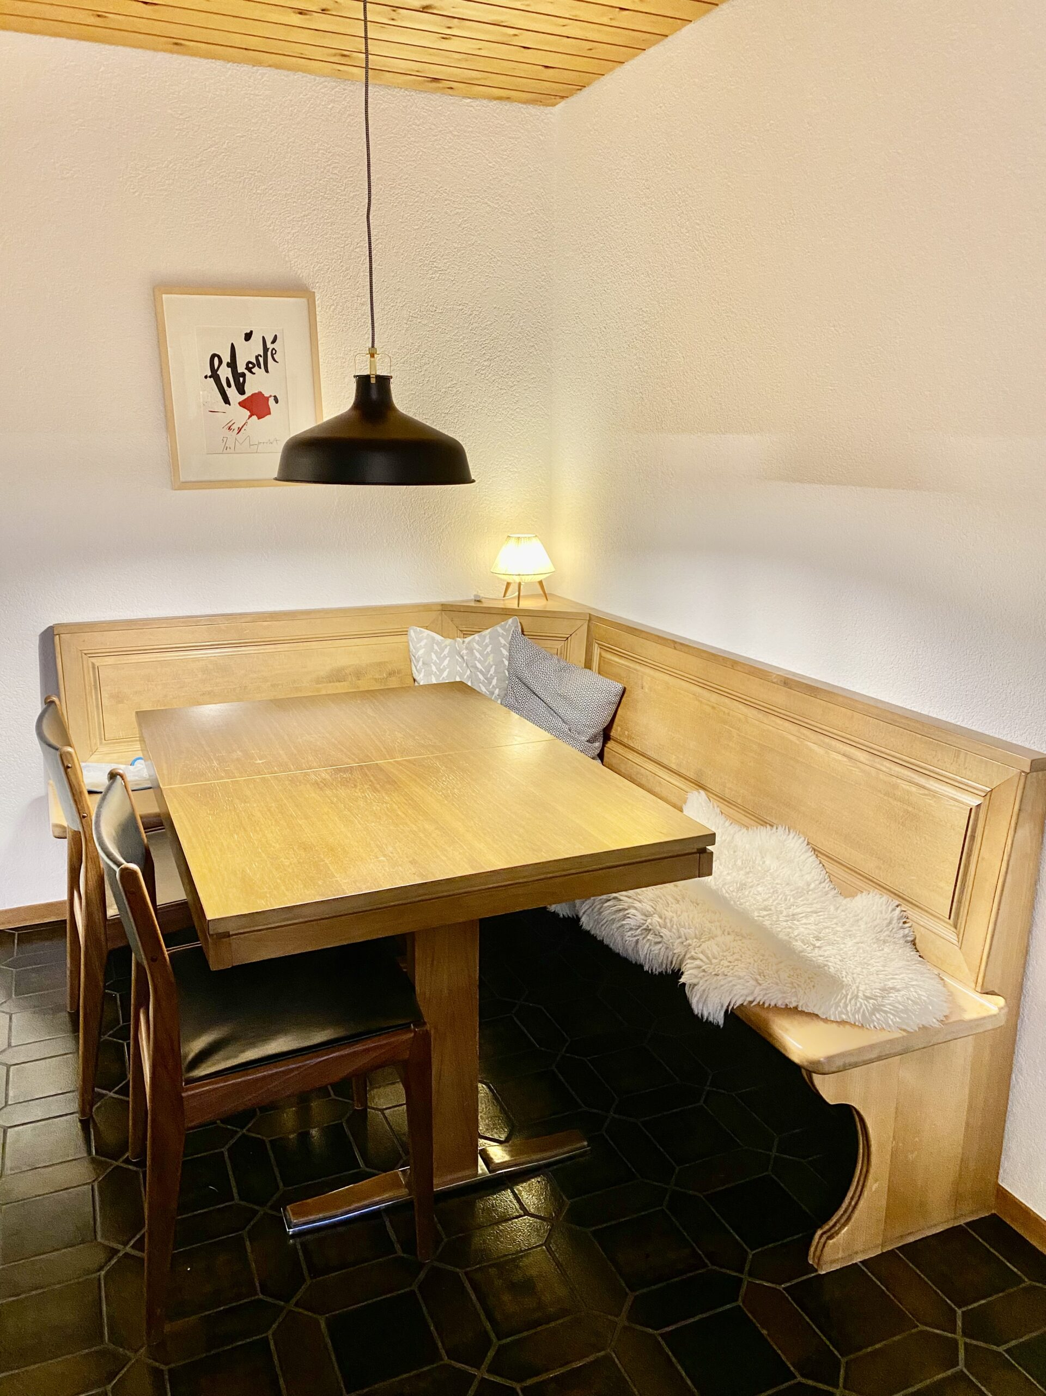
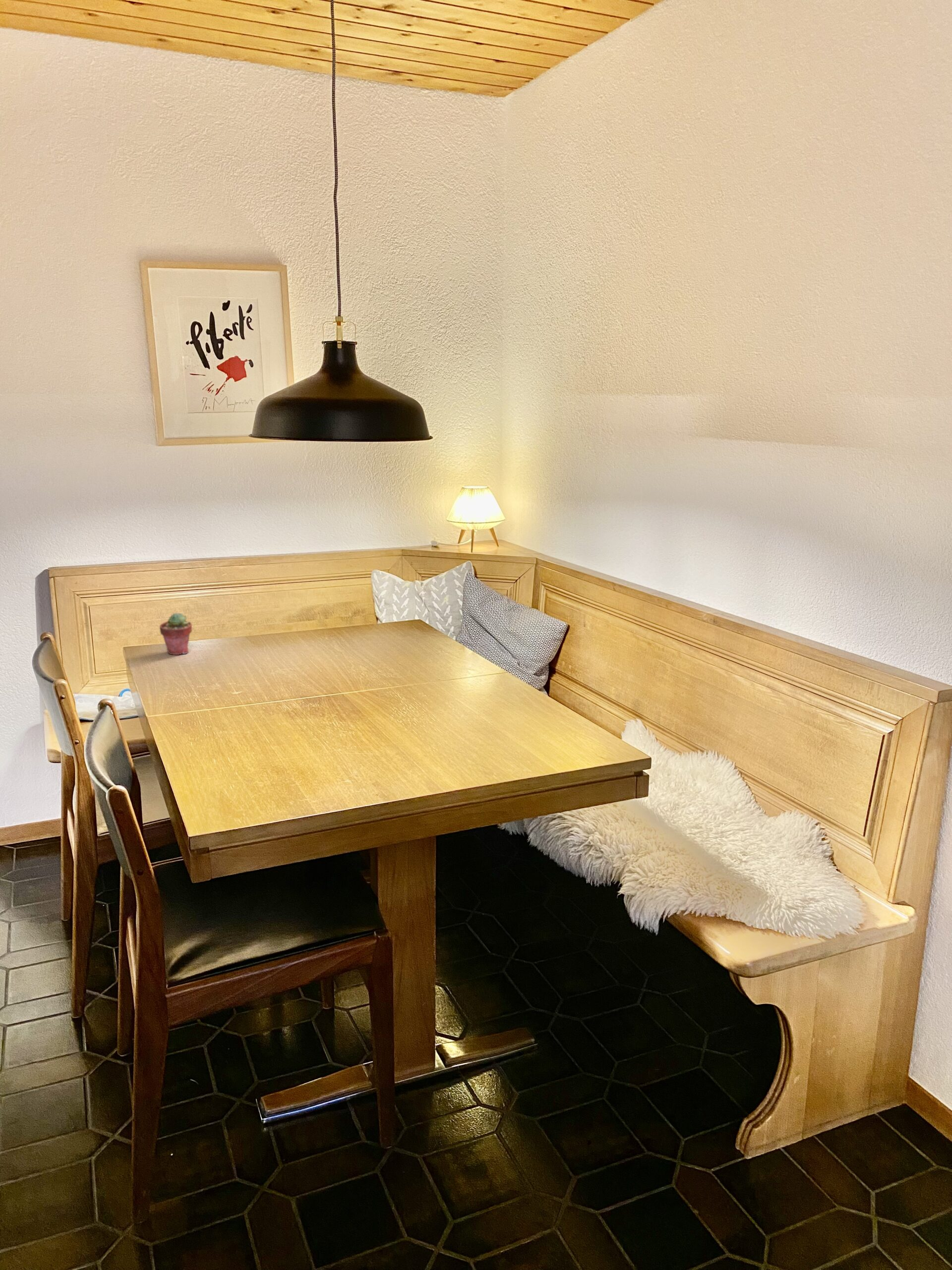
+ potted succulent [159,612,192,655]
